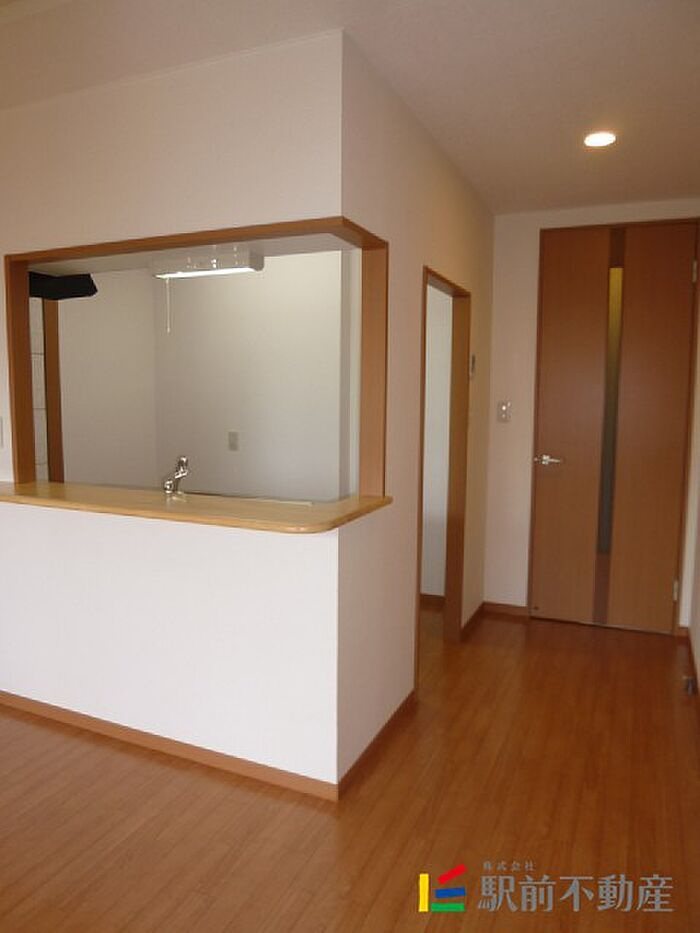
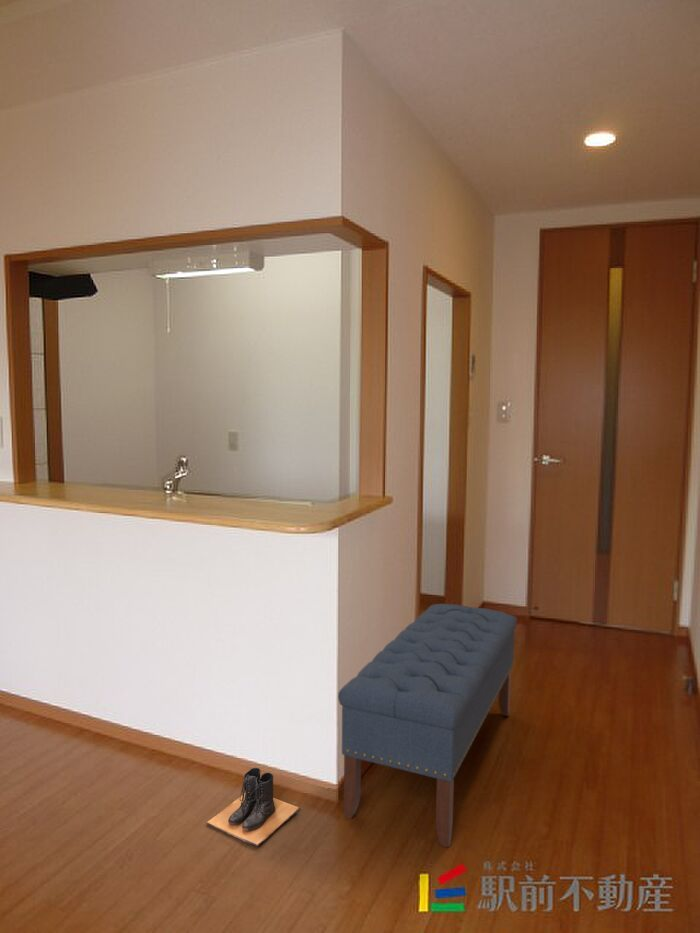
+ boots [206,767,300,847]
+ bench [337,603,518,849]
